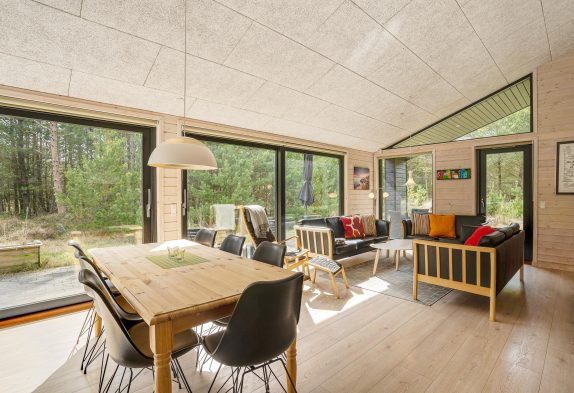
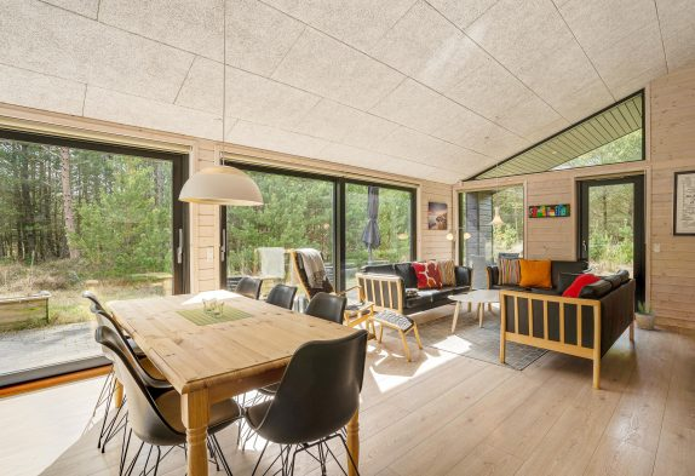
+ potted plant [633,299,657,331]
